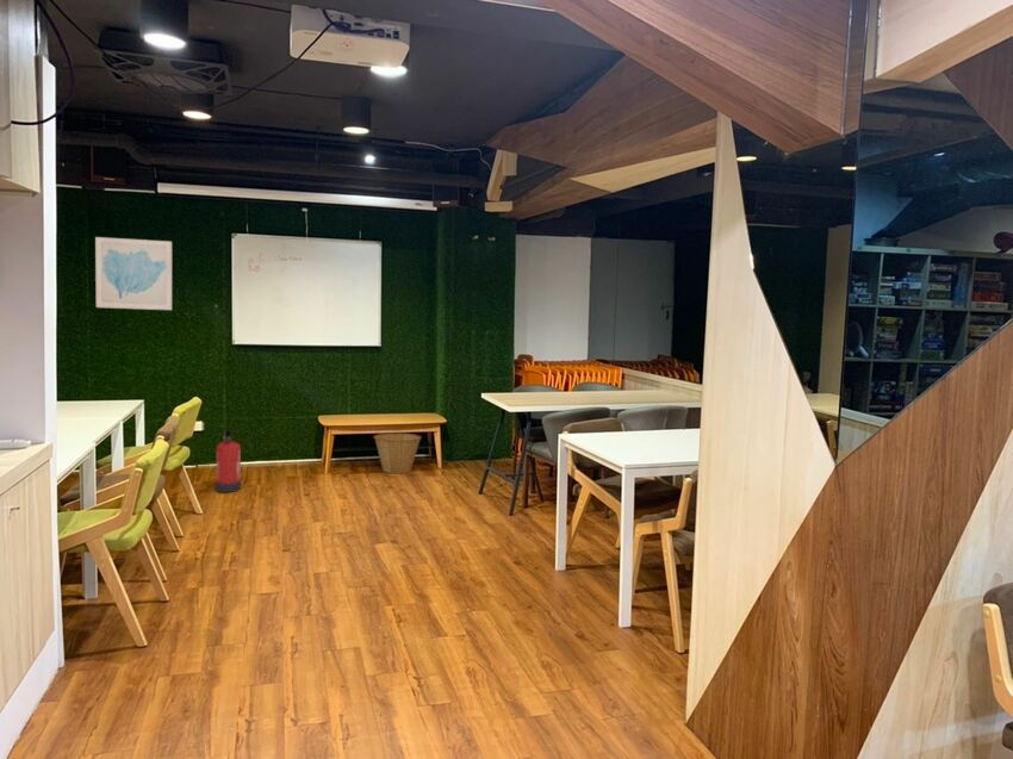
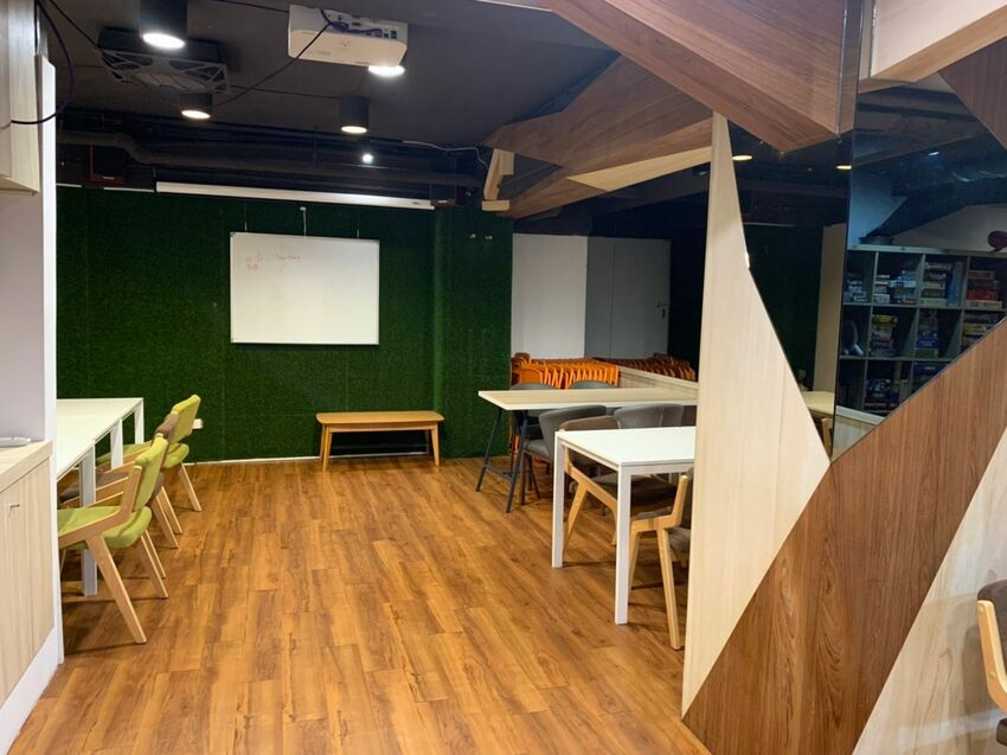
- wall art [94,236,173,311]
- basket [372,433,423,474]
- fire extinguisher [215,428,242,493]
